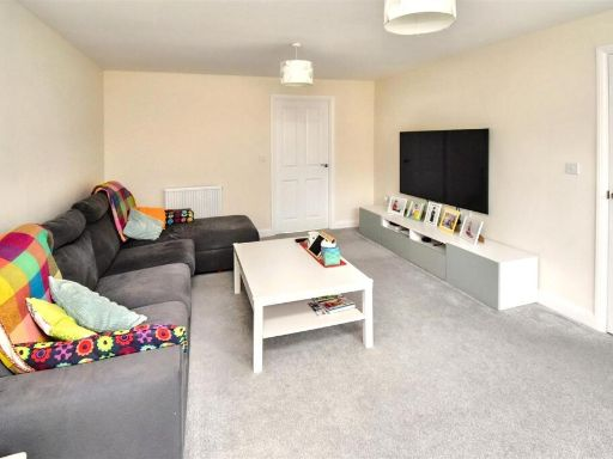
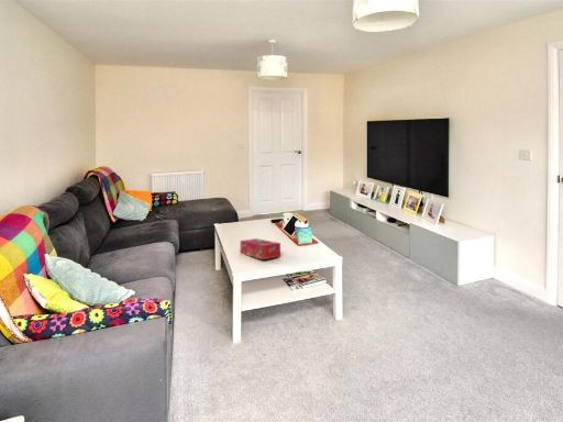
+ tissue box [239,237,282,260]
